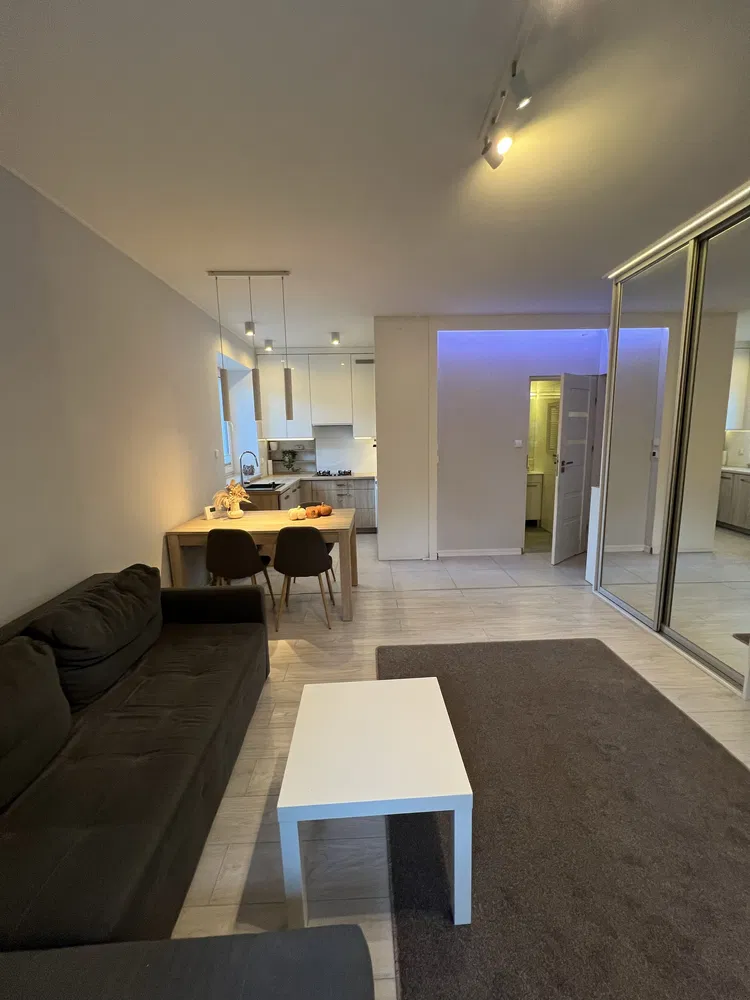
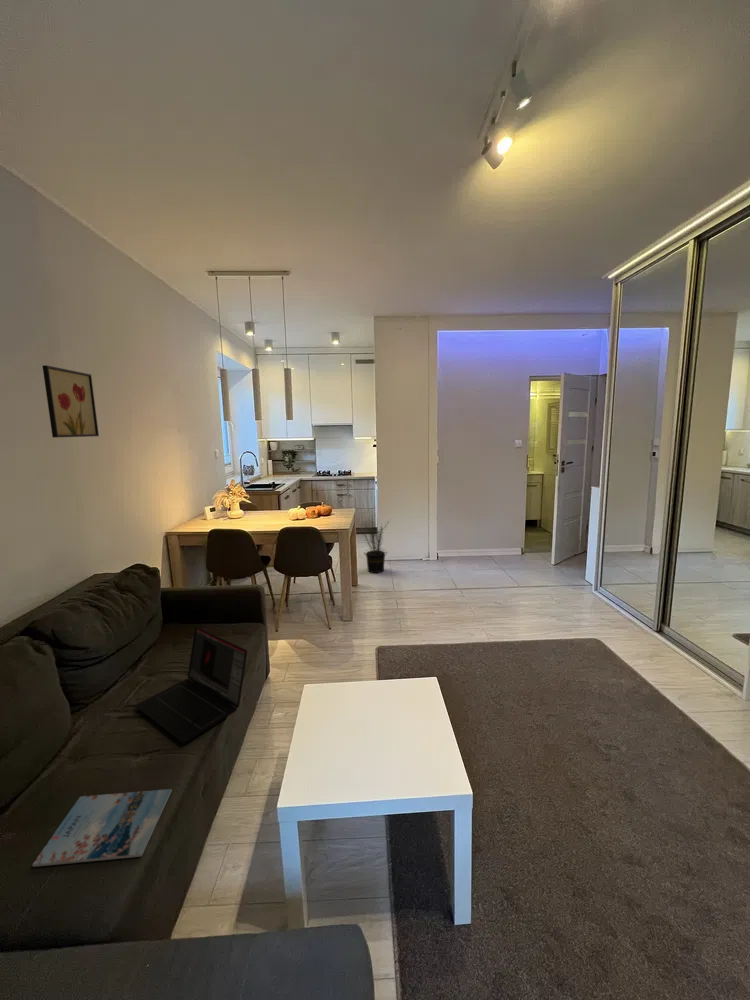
+ potted plant [357,515,390,574]
+ magazine [31,788,173,868]
+ laptop [134,626,248,745]
+ wall art [42,364,100,438]
